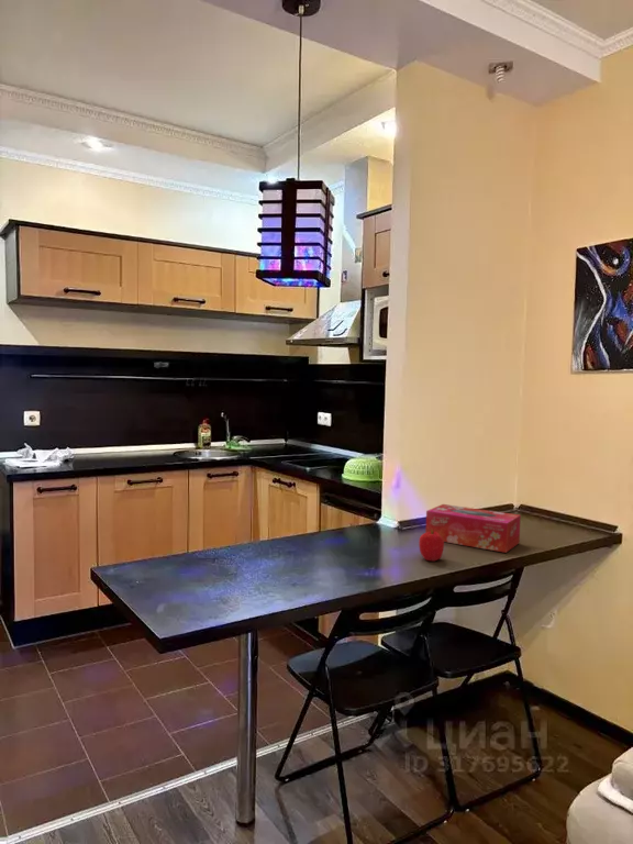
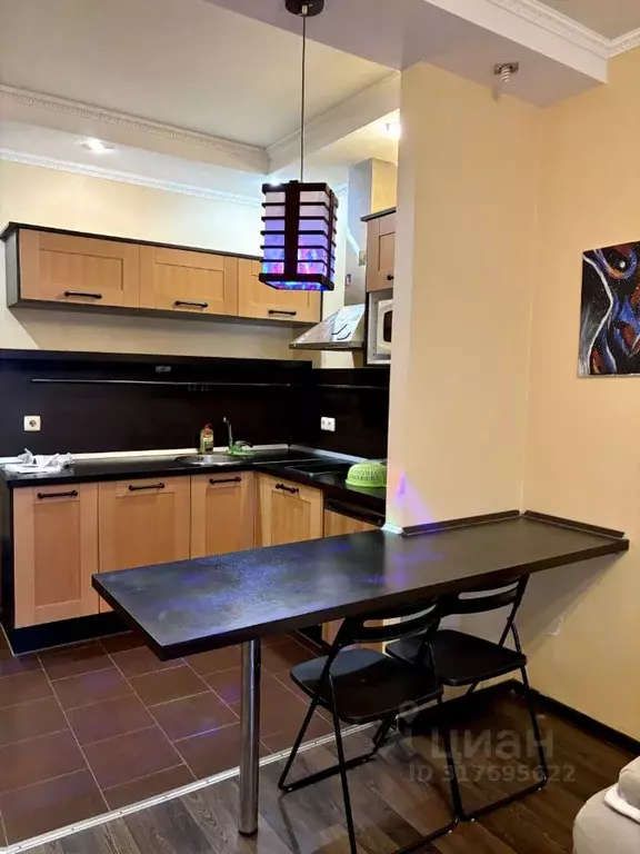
- tissue box [424,503,522,554]
- fruit [418,531,445,563]
